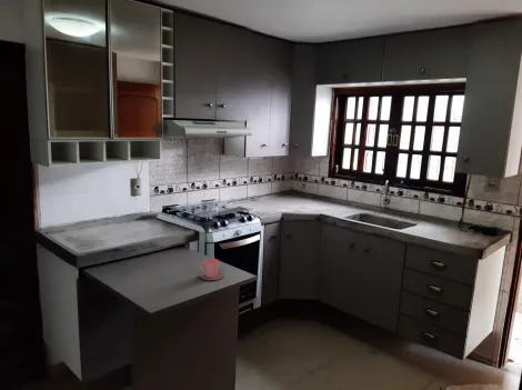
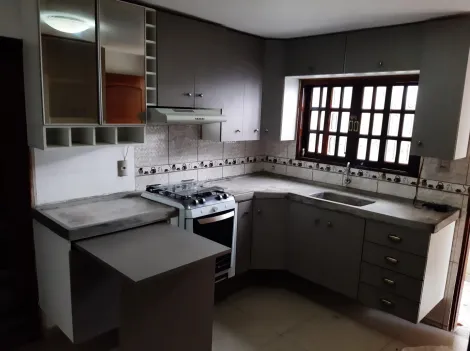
- cup [198,258,225,281]
